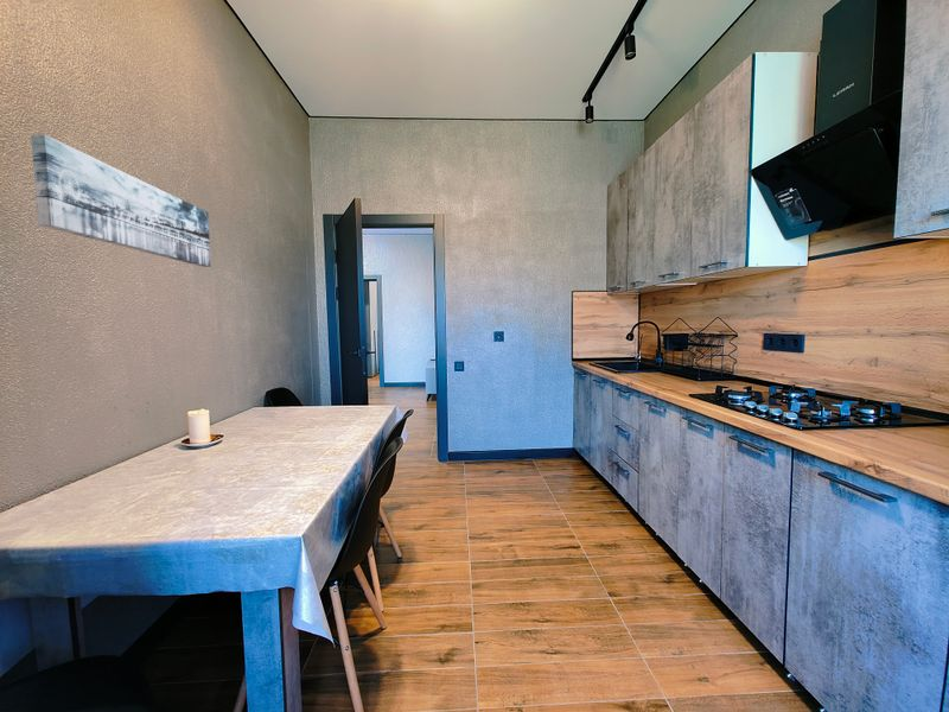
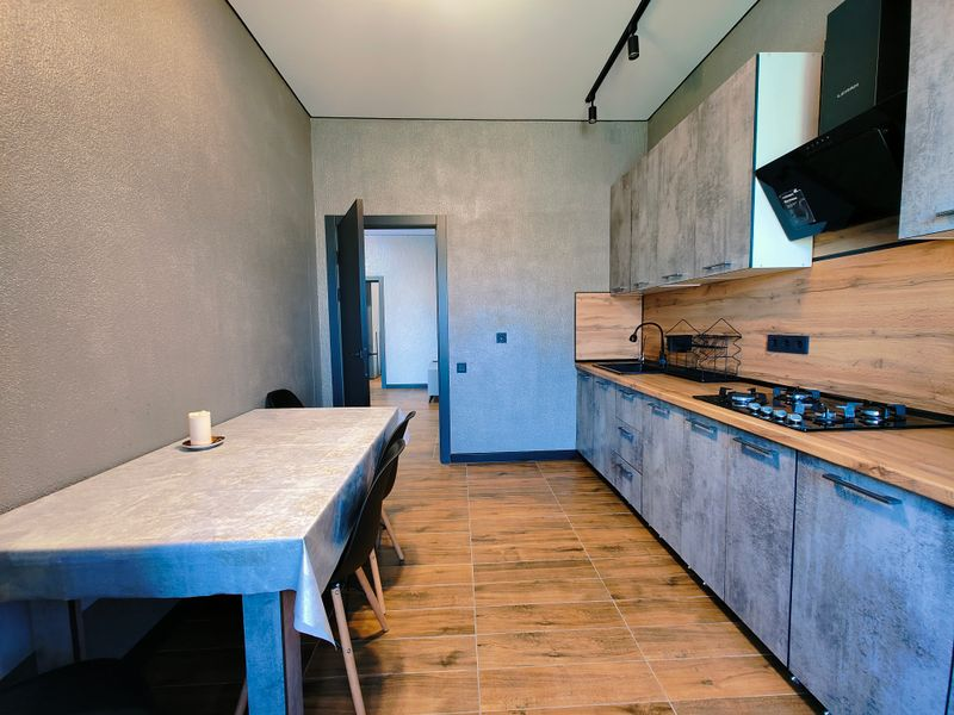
- wall art [30,133,212,268]
